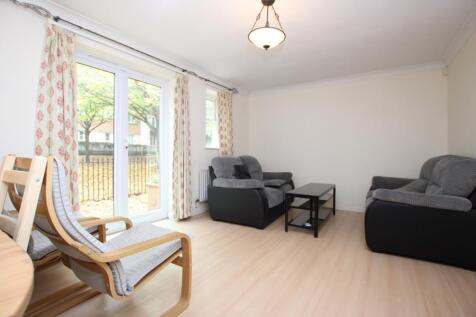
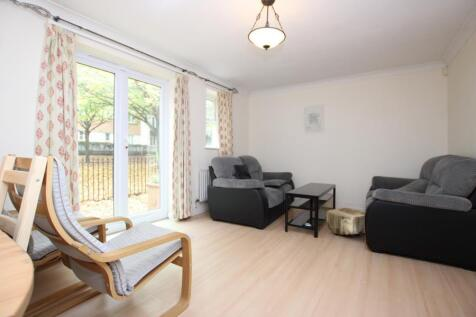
+ pouf [325,207,366,237]
+ wall art [302,103,325,135]
